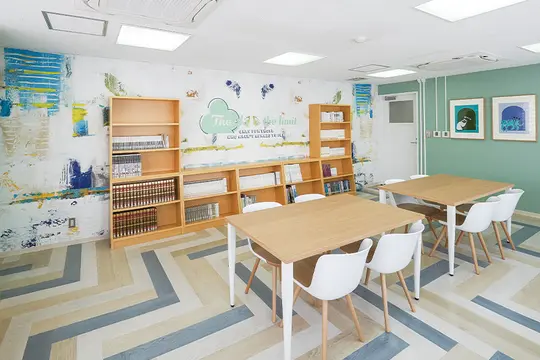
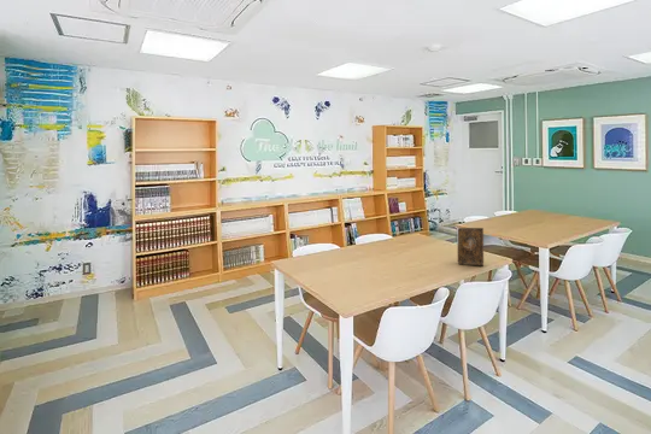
+ book [457,227,485,266]
